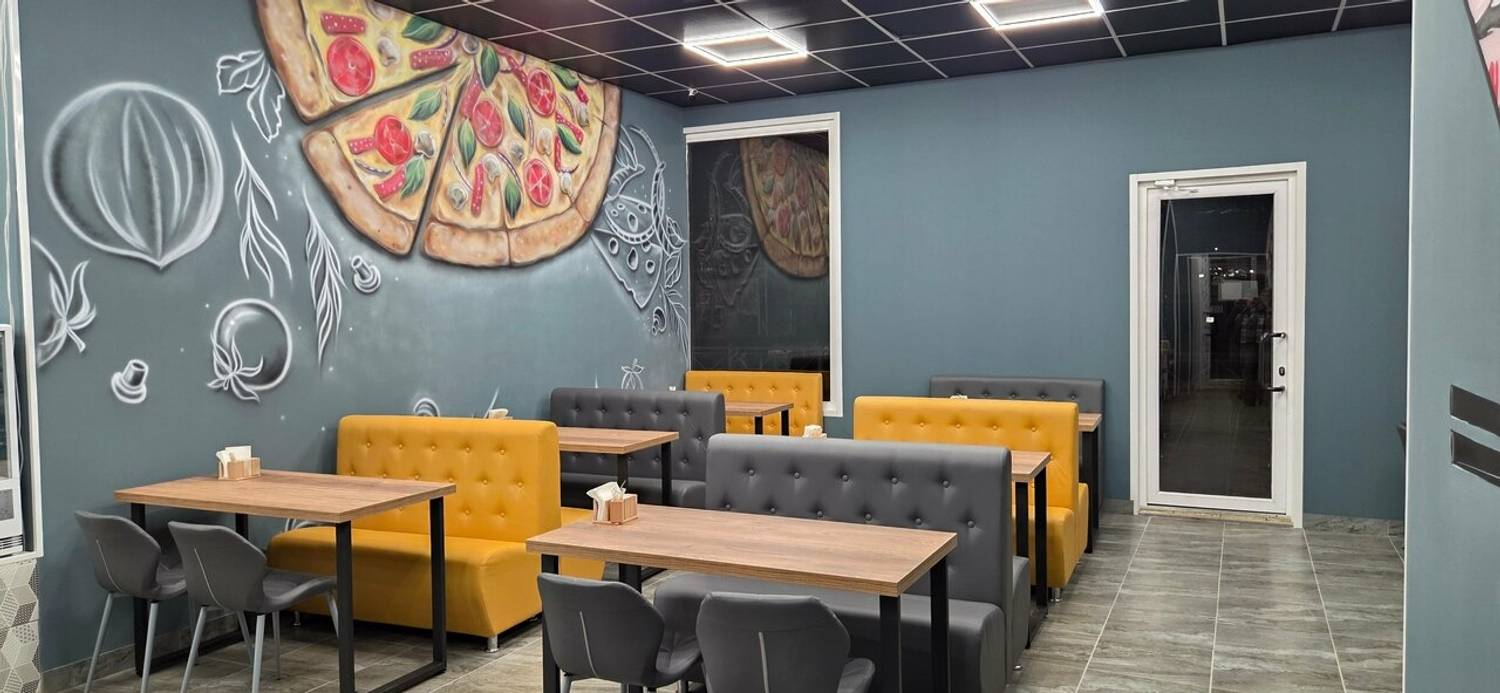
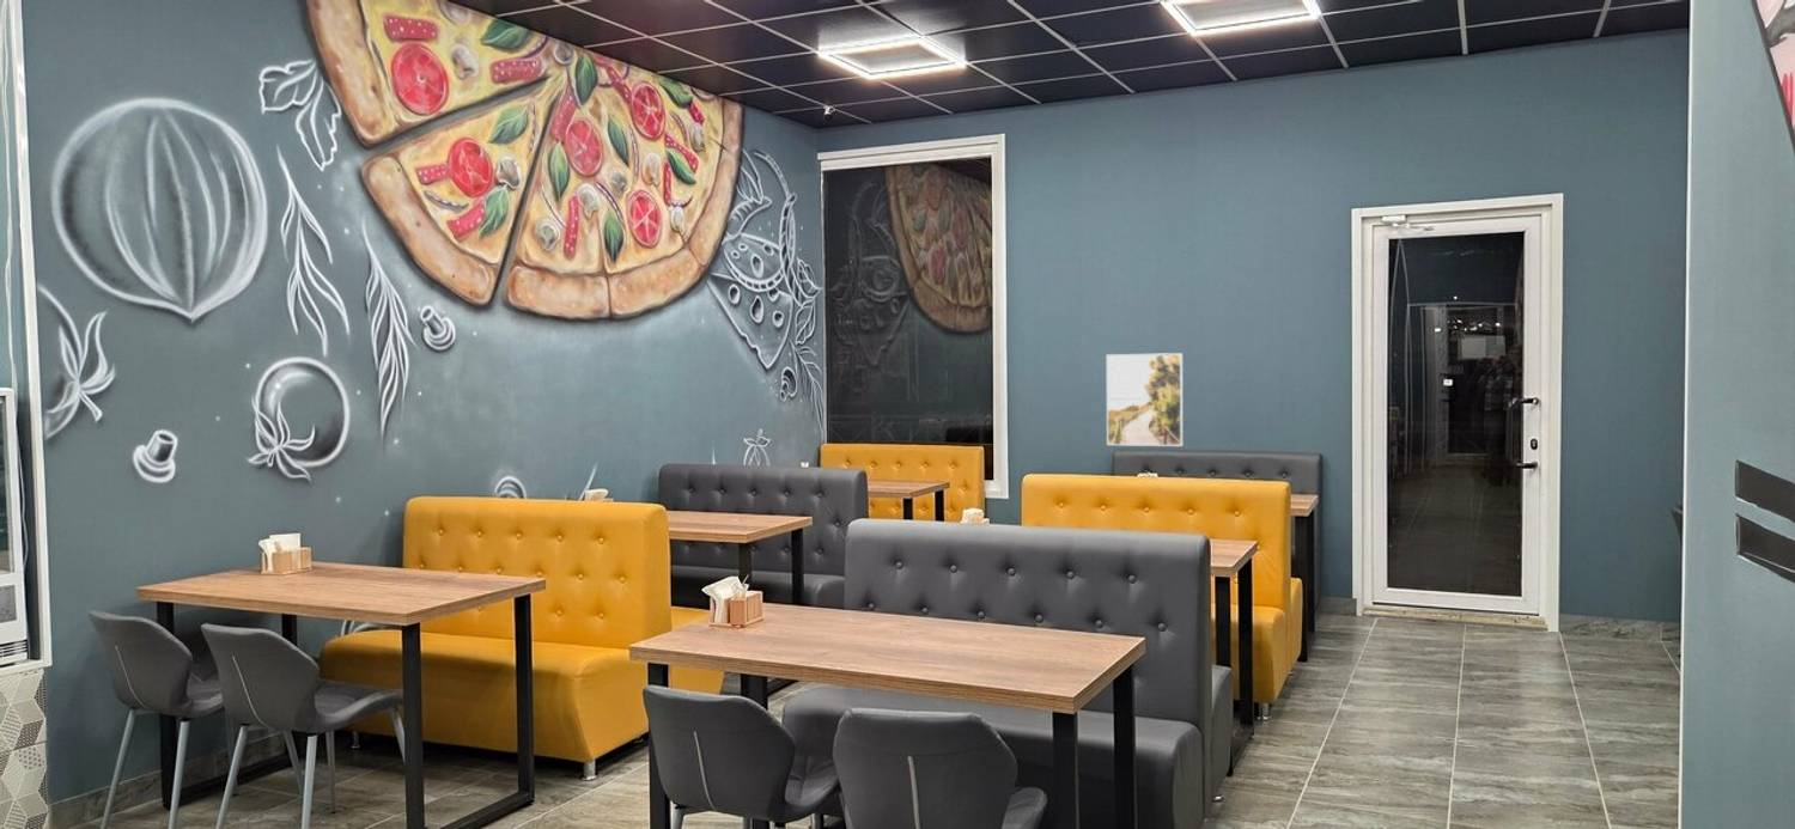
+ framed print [1106,352,1184,447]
